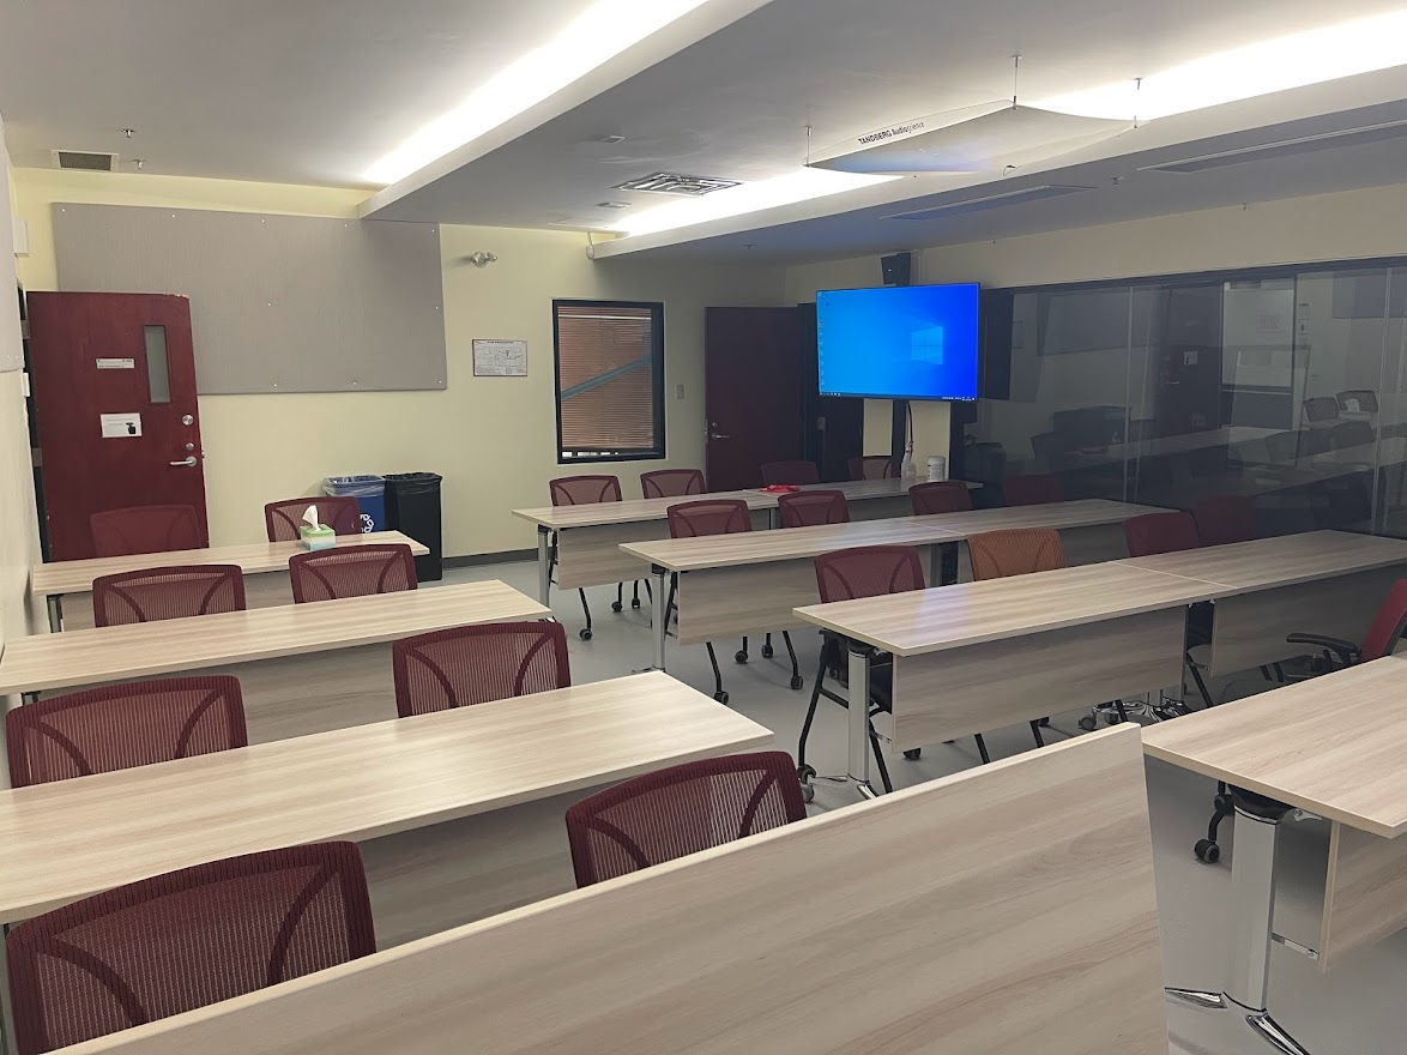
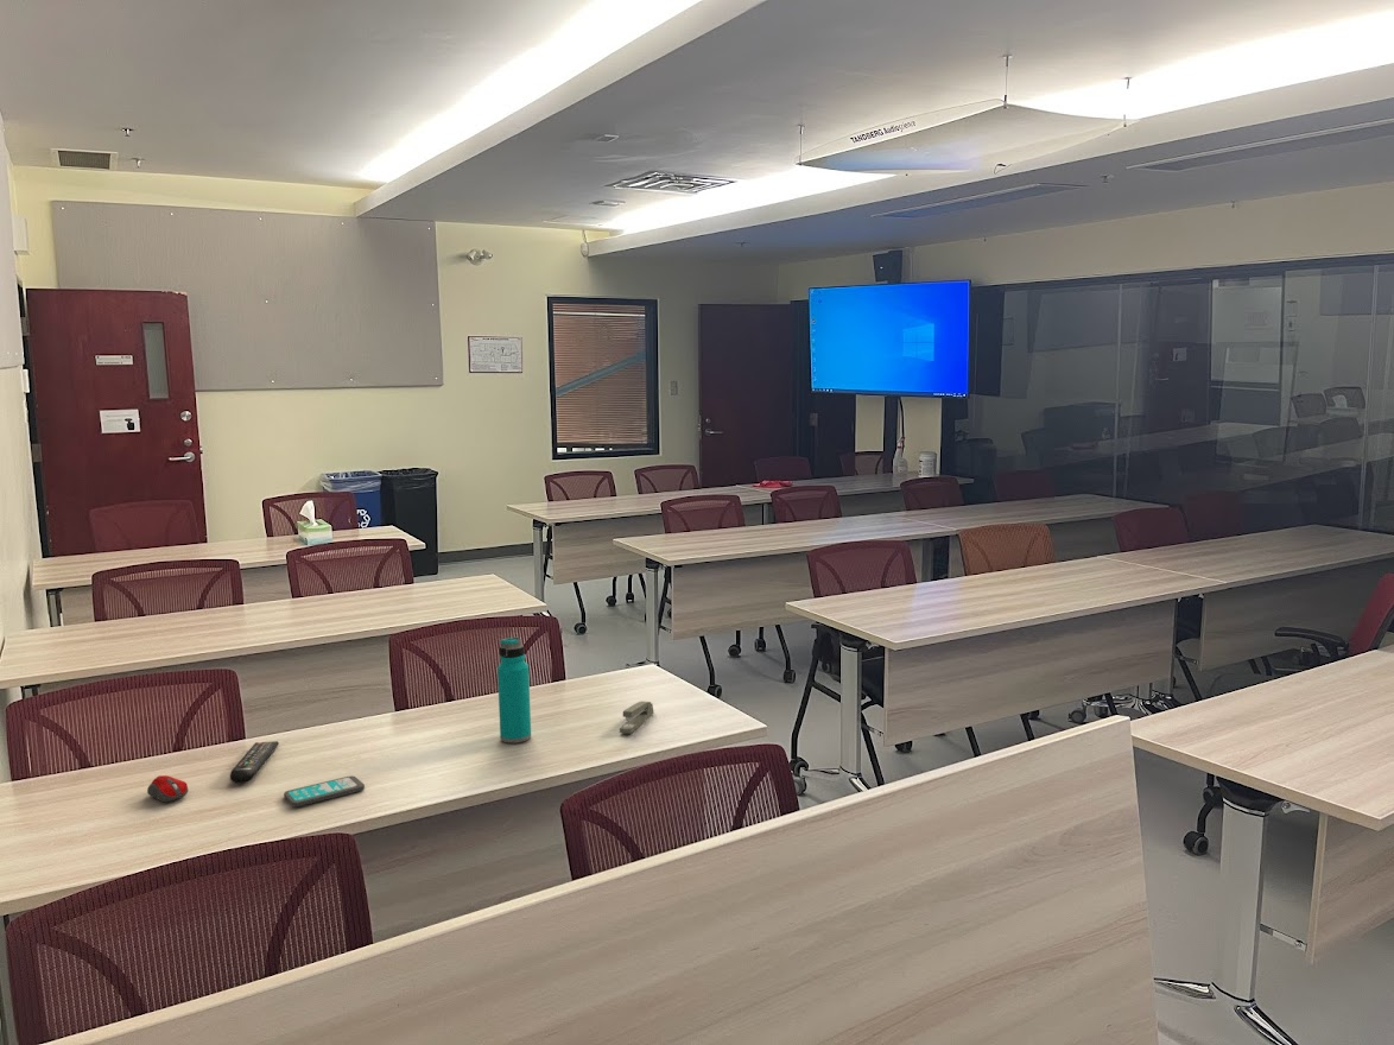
+ computer mouse [146,774,189,803]
+ remote control [229,740,280,784]
+ smartphone [283,774,366,808]
+ stapler [619,701,654,735]
+ water bottle [496,635,532,743]
